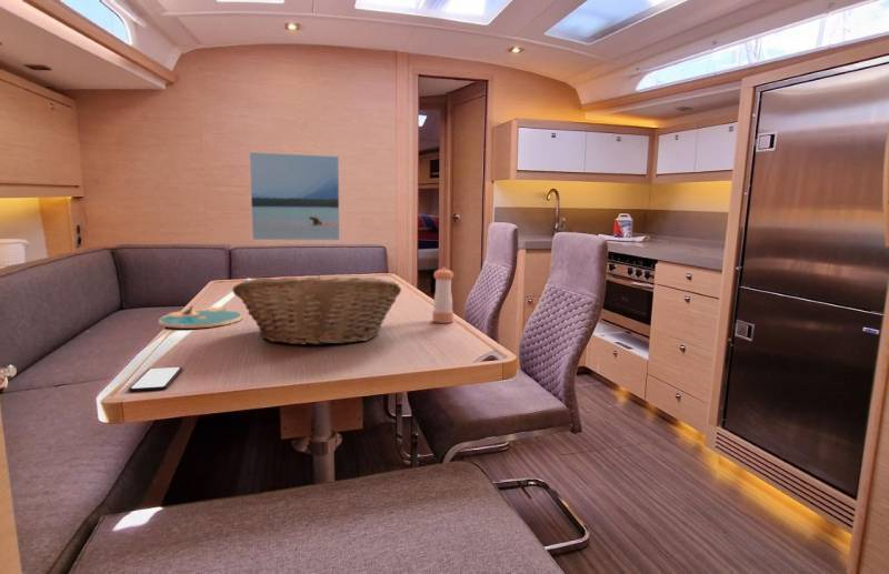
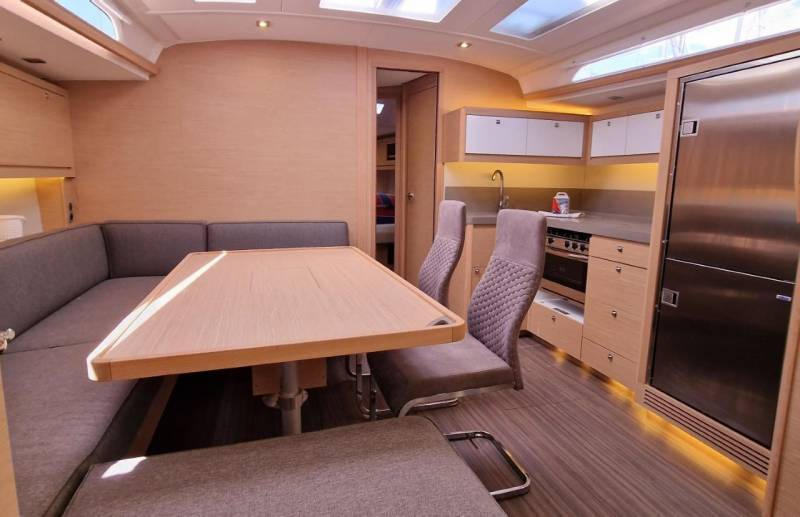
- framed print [248,151,341,242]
- fruit basket [231,274,402,346]
- plate [157,305,243,330]
- smartphone [128,366,183,392]
- pepper shaker [431,266,455,324]
